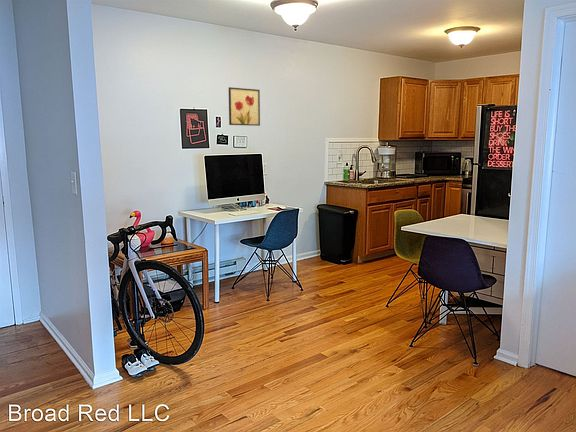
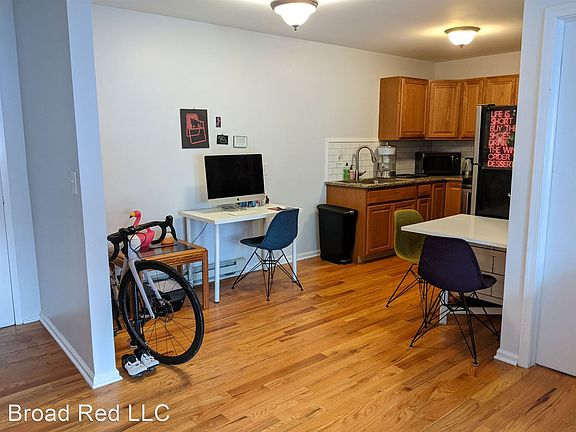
- wall art [228,86,261,127]
